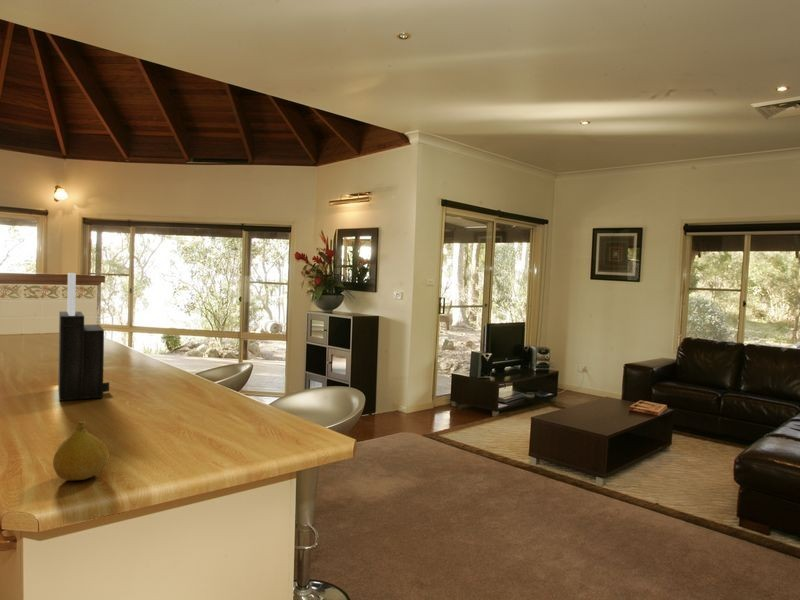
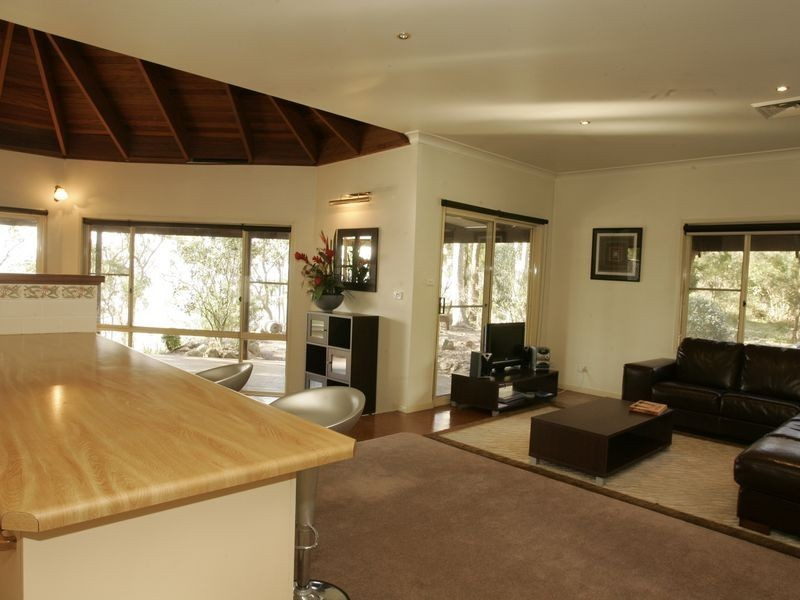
- knife block [57,272,110,402]
- fruit [52,420,110,481]
